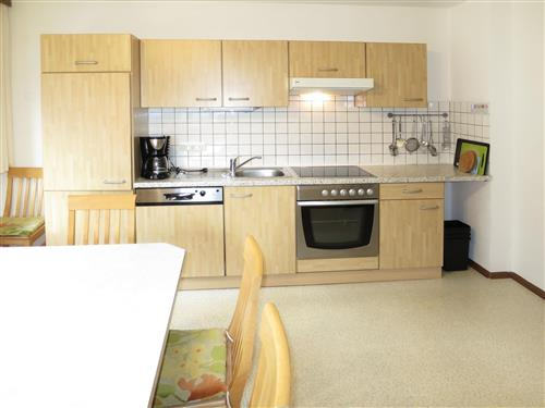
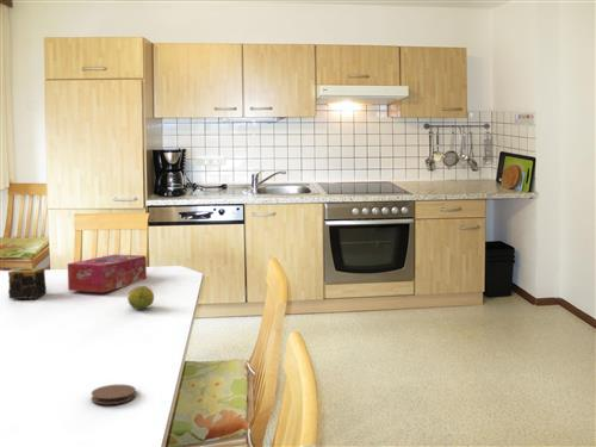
+ candle [7,267,48,300]
+ coaster [91,384,137,405]
+ tissue box [67,254,148,293]
+ fruit [126,285,155,311]
